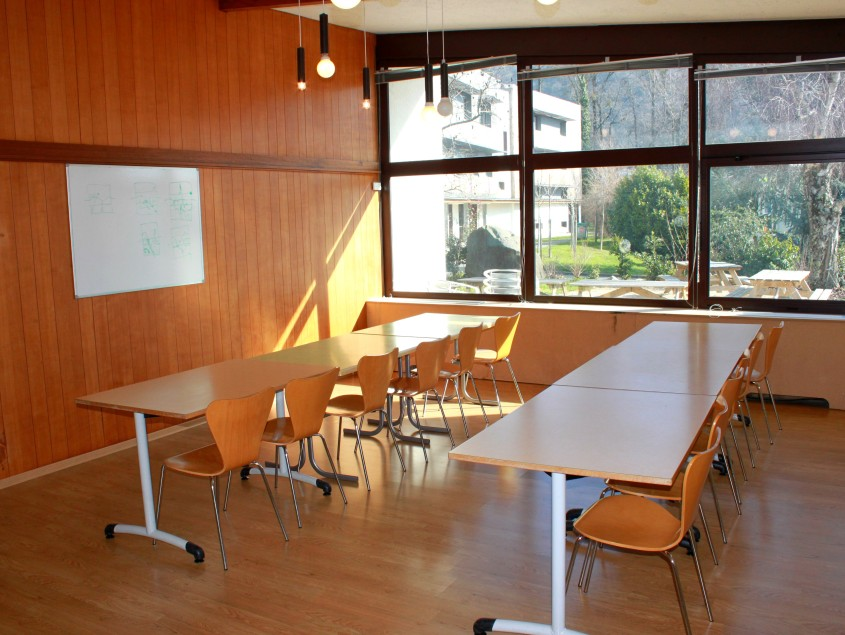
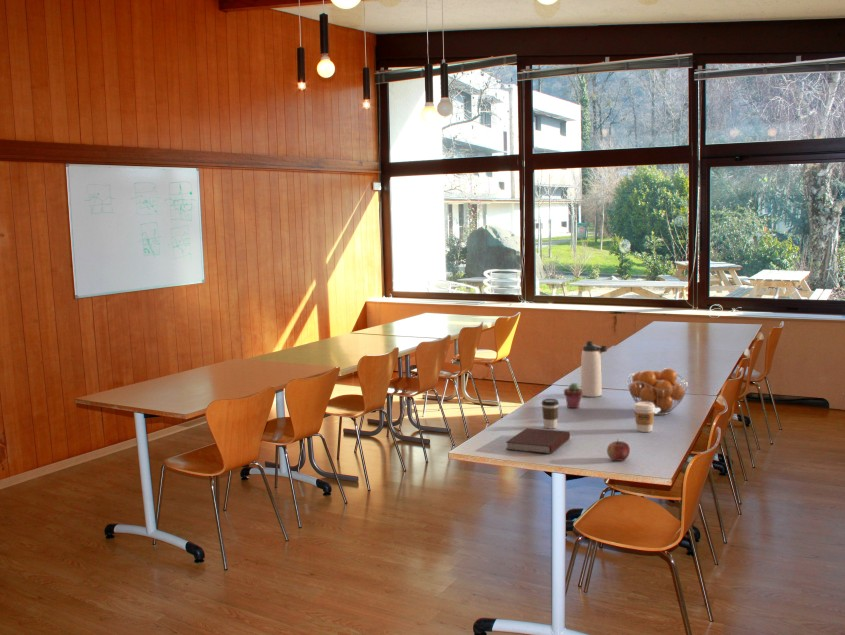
+ apple [606,438,631,462]
+ coffee cup [540,398,560,429]
+ fruit basket [626,367,689,416]
+ notebook [505,427,571,455]
+ thermos bottle [580,340,608,398]
+ potted succulent [563,382,583,409]
+ coffee cup [633,401,655,433]
